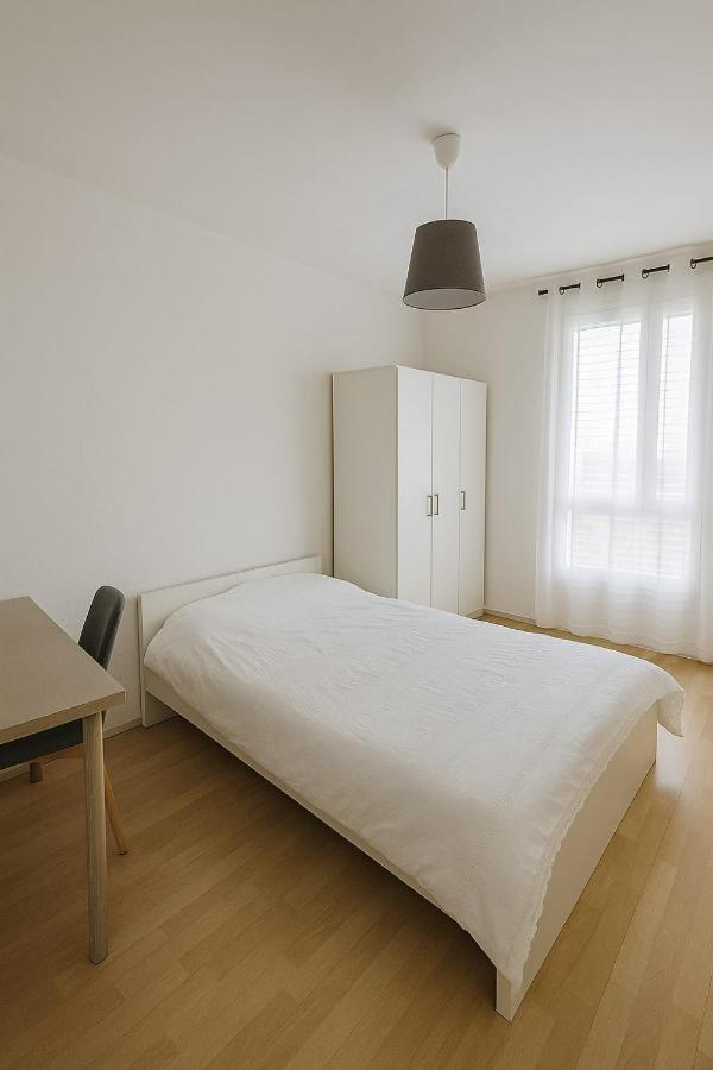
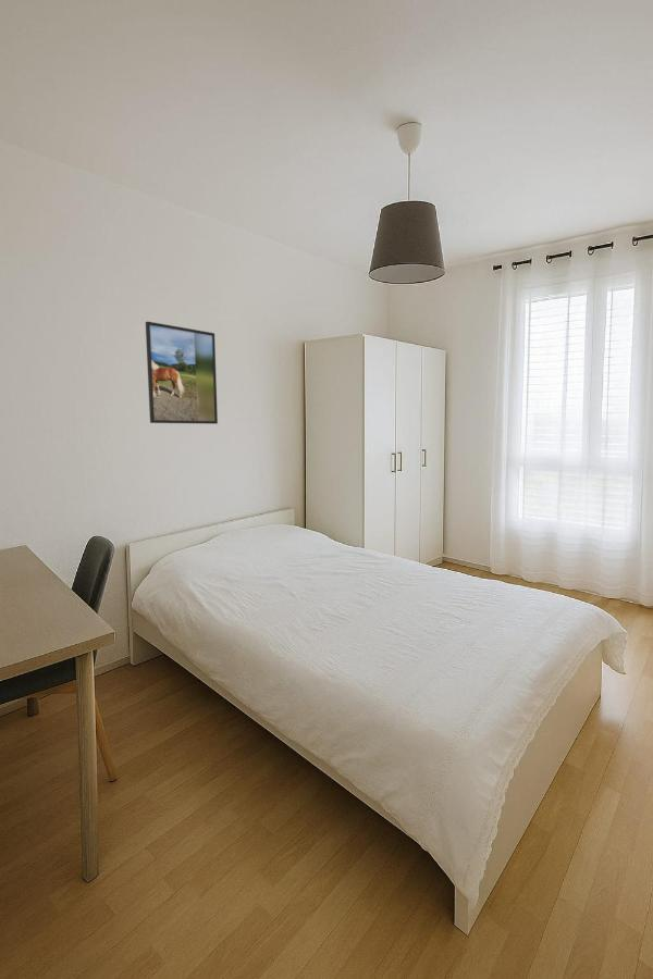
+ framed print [145,321,219,425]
